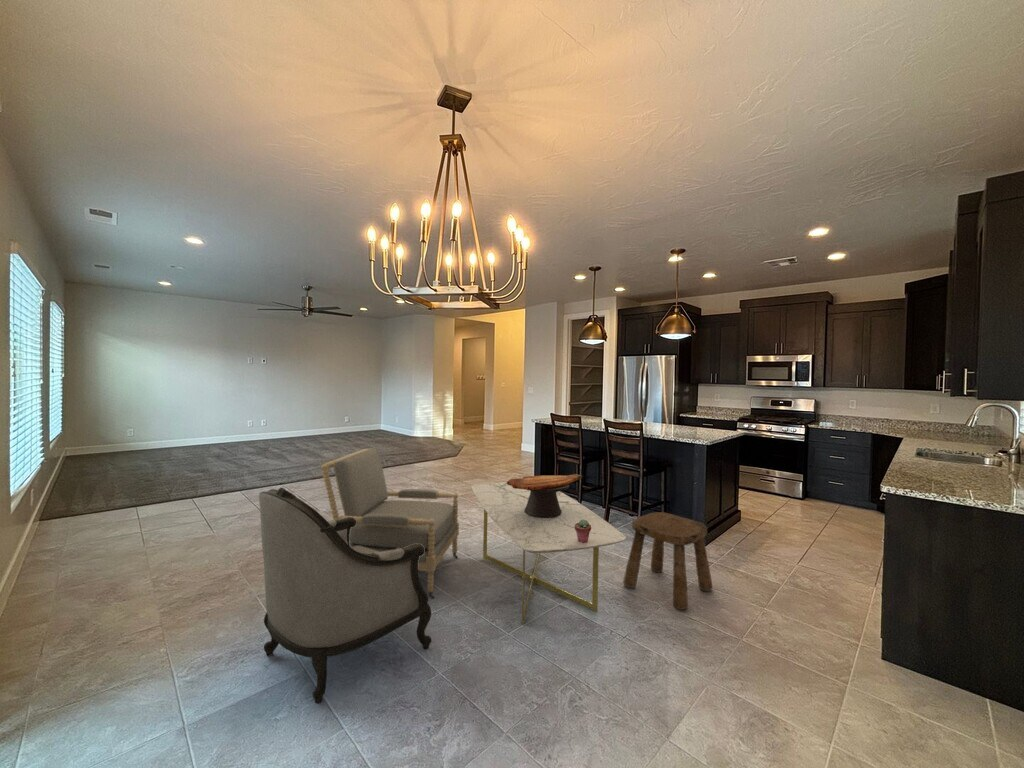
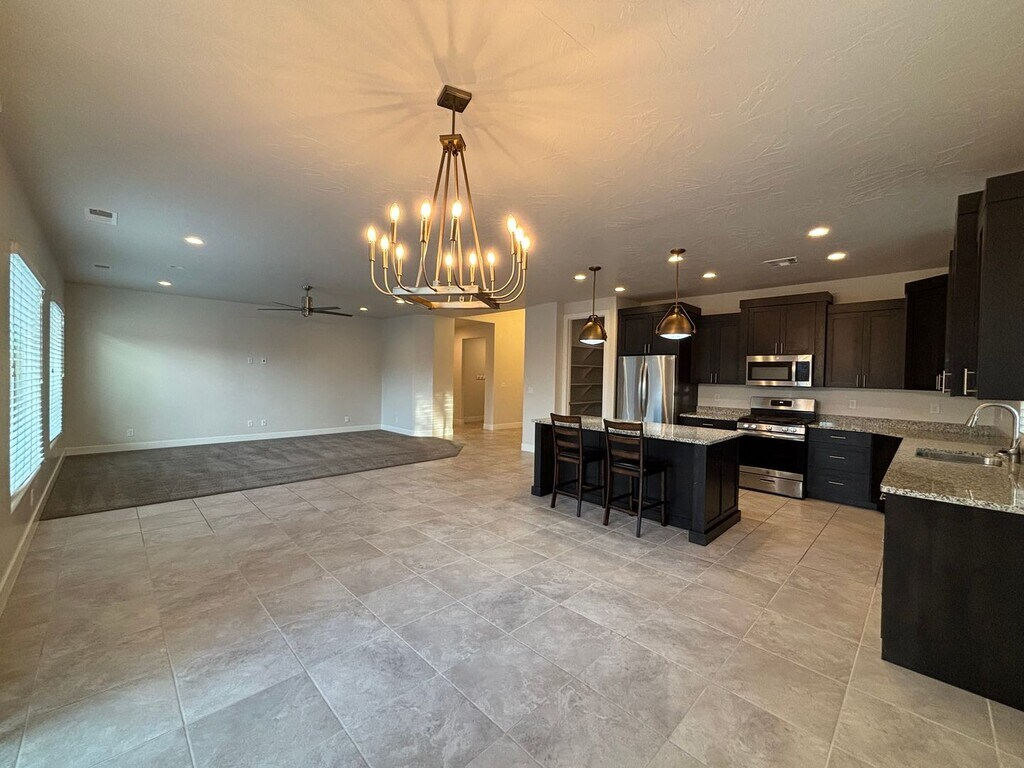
- coffee table [470,481,627,626]
- armchair [320,446,460,600]
- stool [622,511,714,611]
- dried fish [506,473,583,518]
- armchair [258,487,432,704]
- potted succulent [574,519,591,543]
